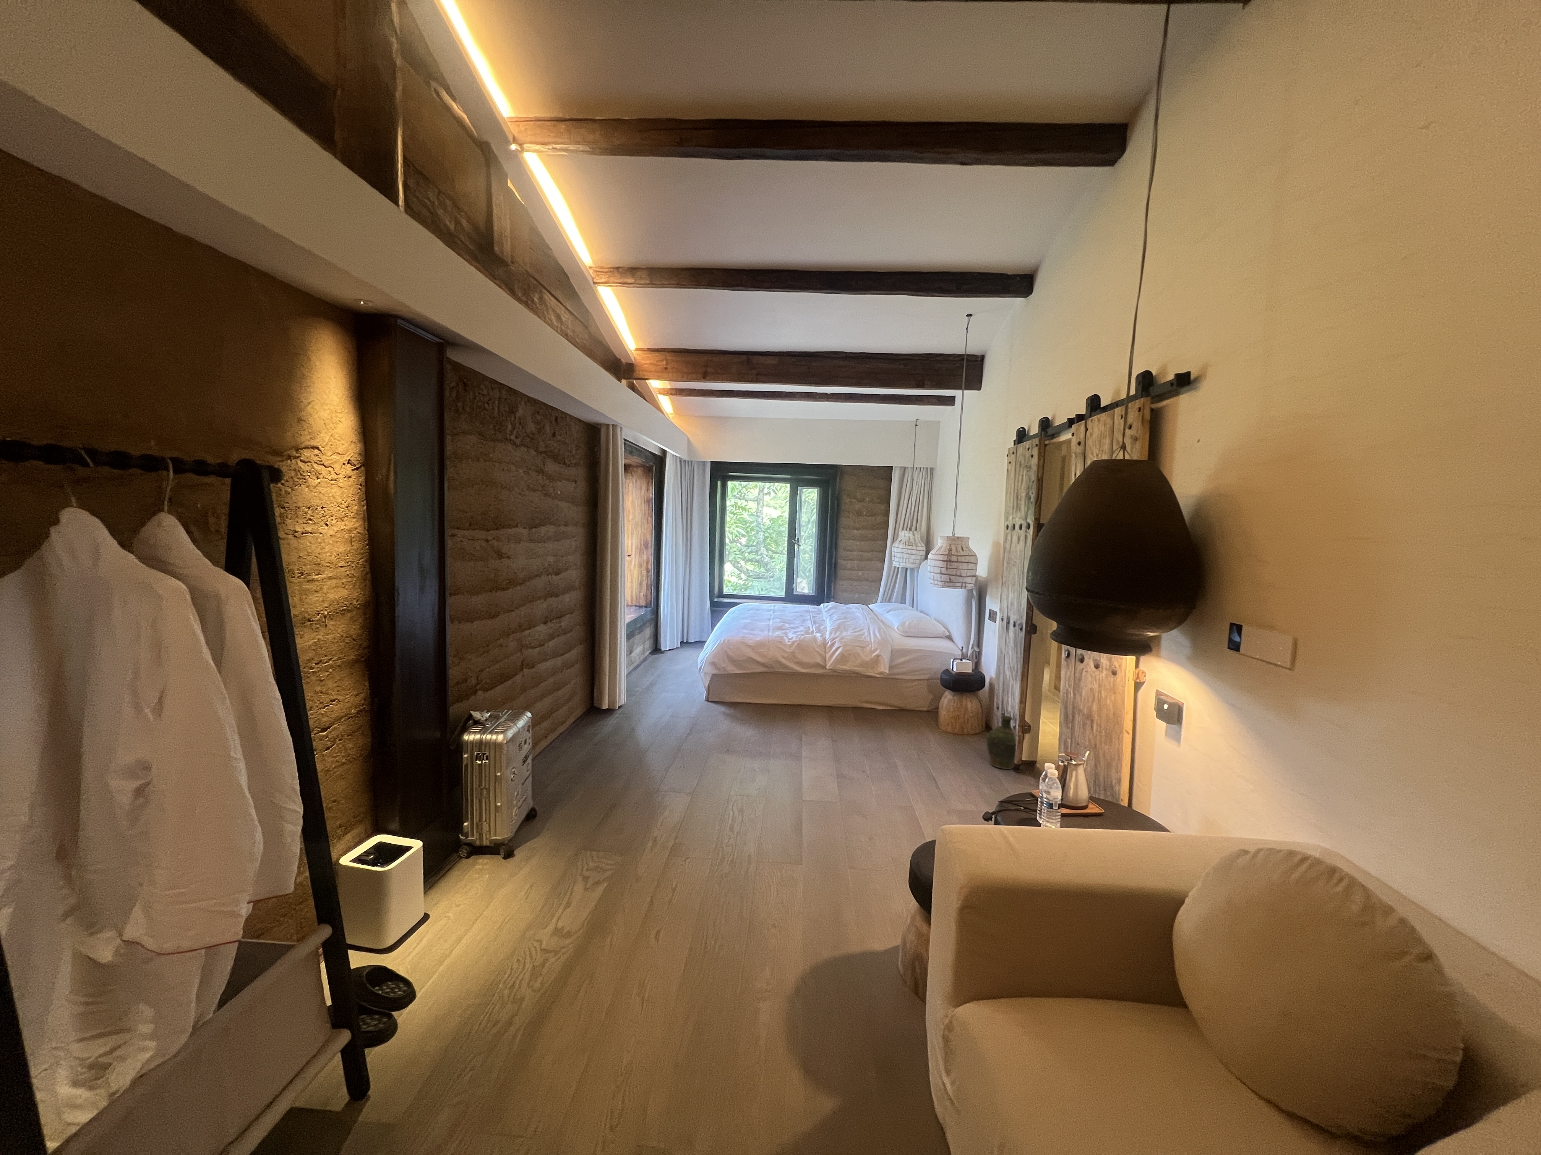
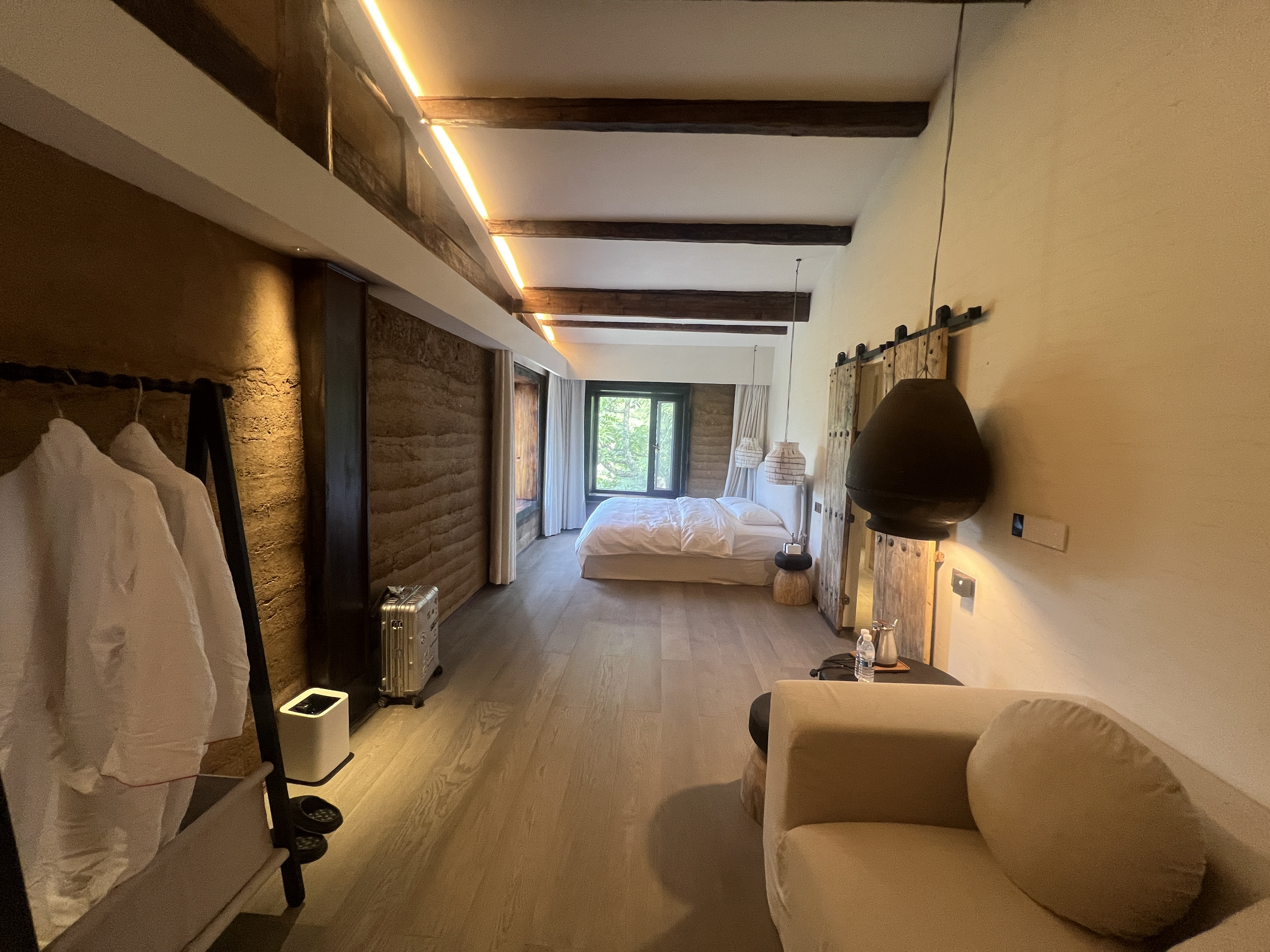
- ceramic jug [986,715,1017,769]
